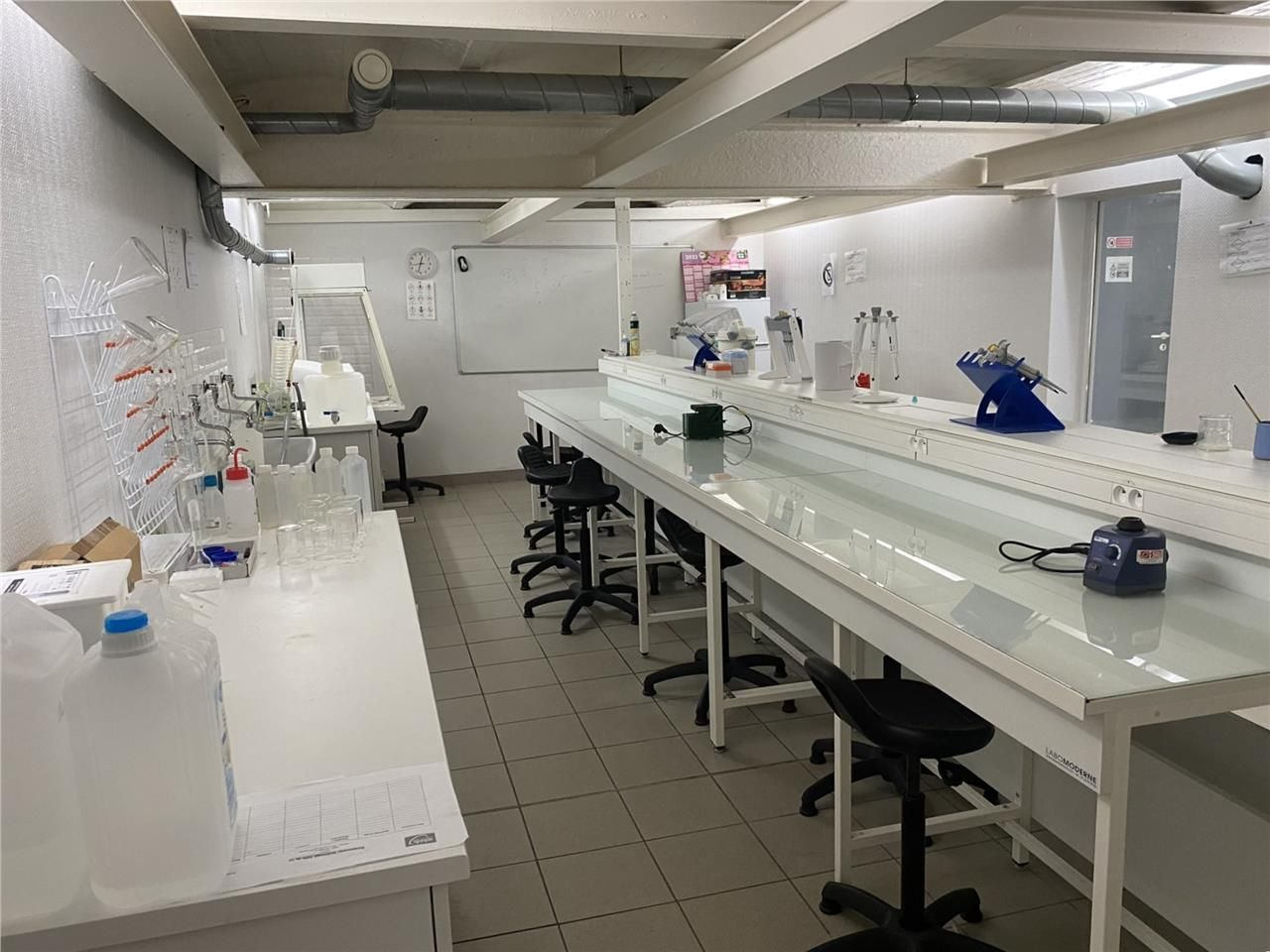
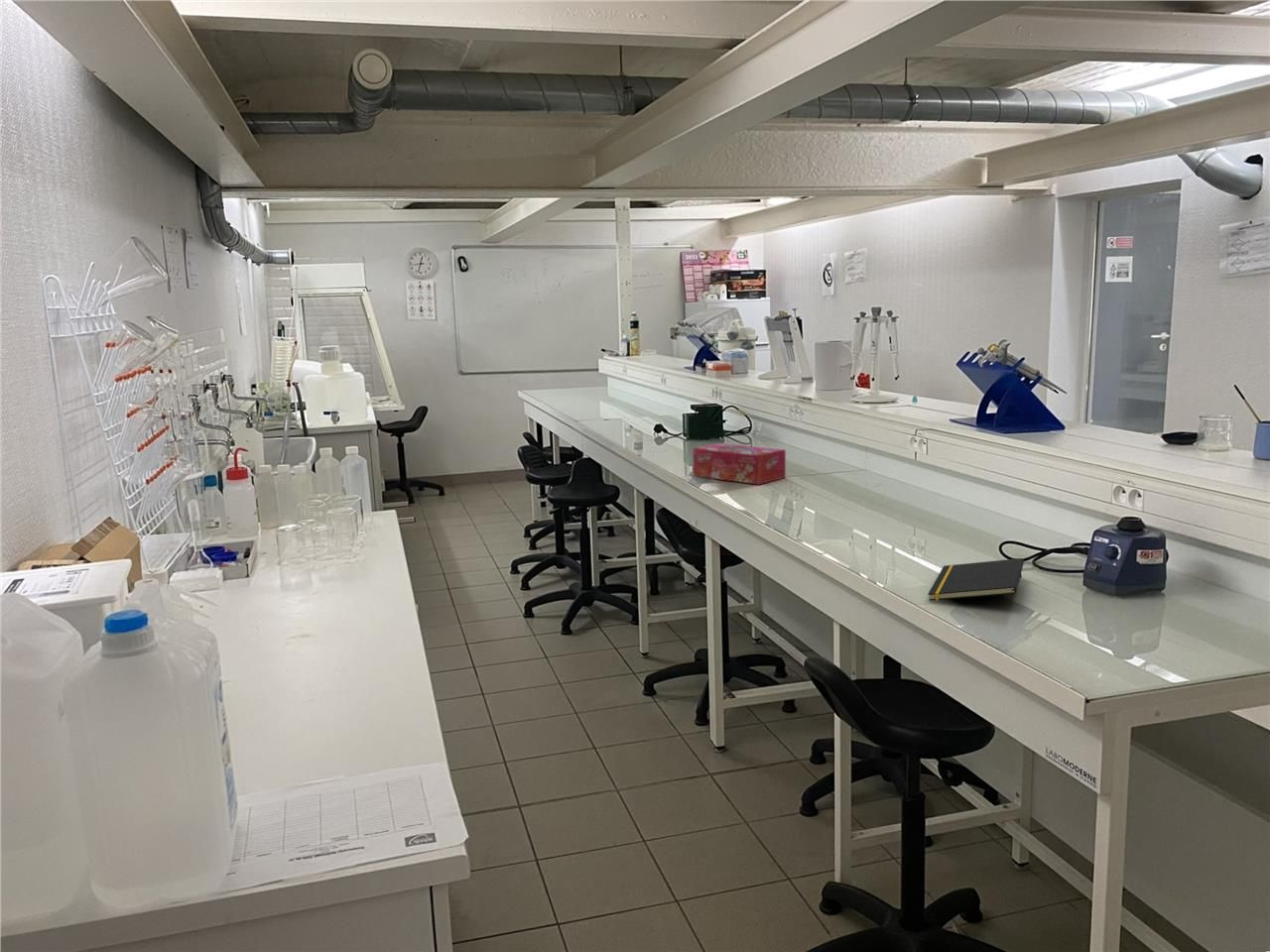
+ notepad [927,557,1025,602]
+ tissue box [693,442,787,486]
